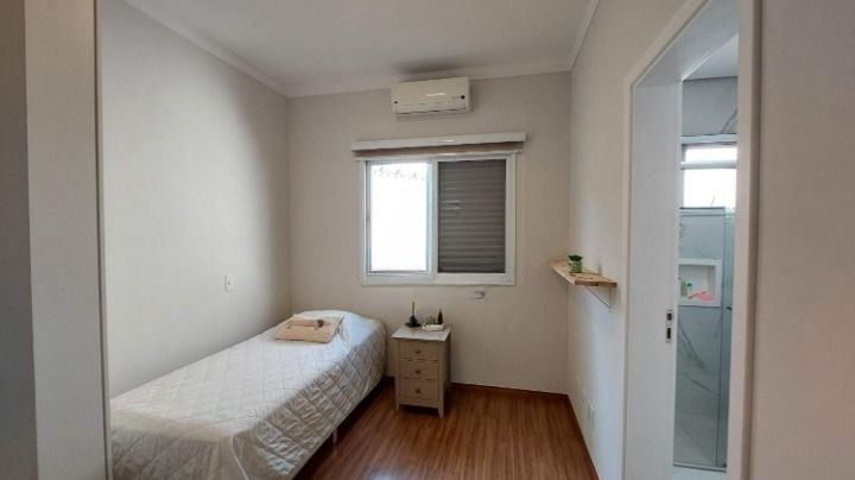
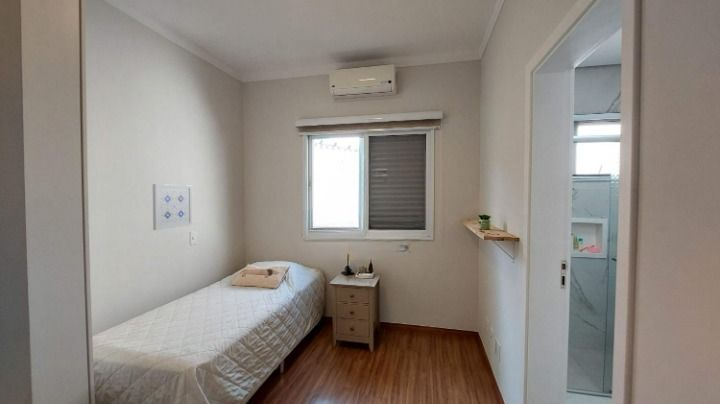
+ wall art [152,183,193,231]
